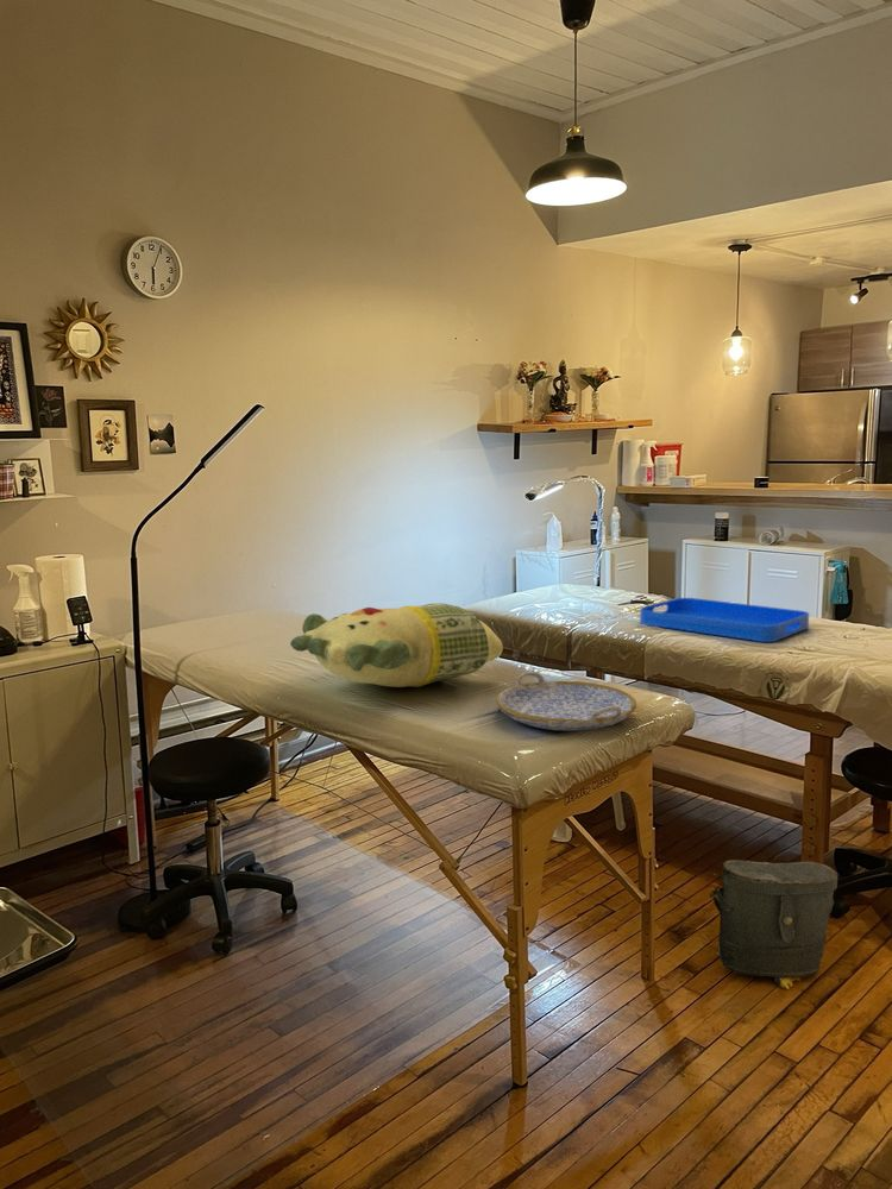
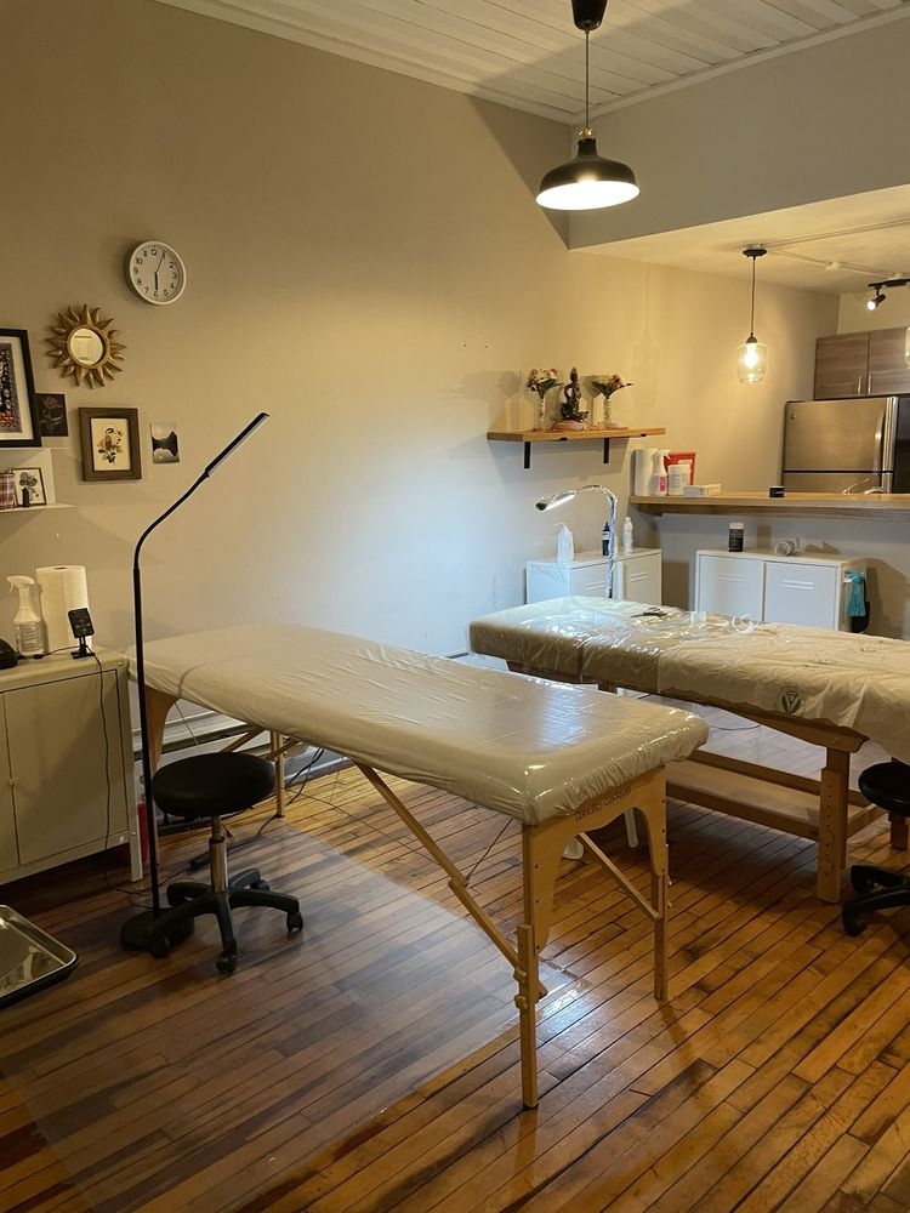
- bag [708,858,838,990]
- serving tray [495,671,637,732]
- serving tray [639,597,810,643]
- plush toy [289,602,504,688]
